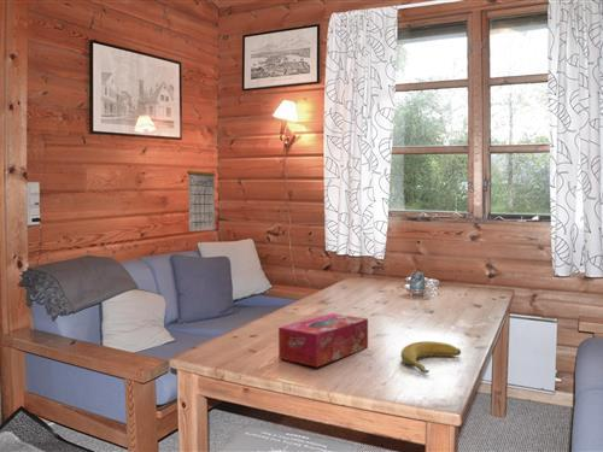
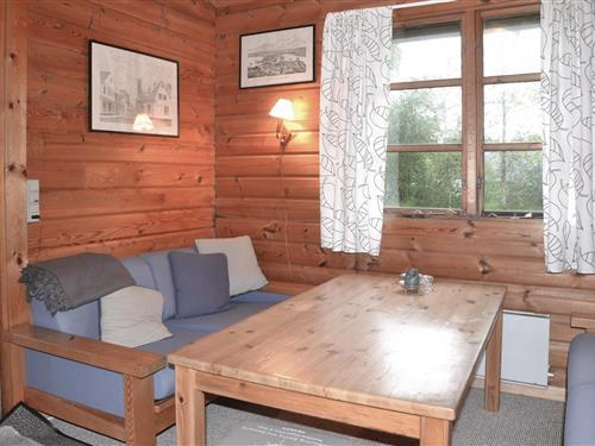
- calendar [186,163,216,233]
- banana [399,340,462,375]
- tissue box [277,312,369,368]
